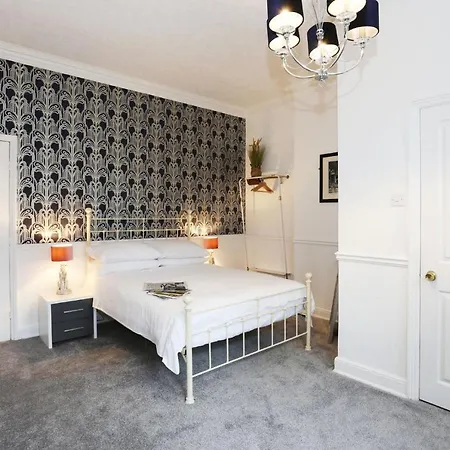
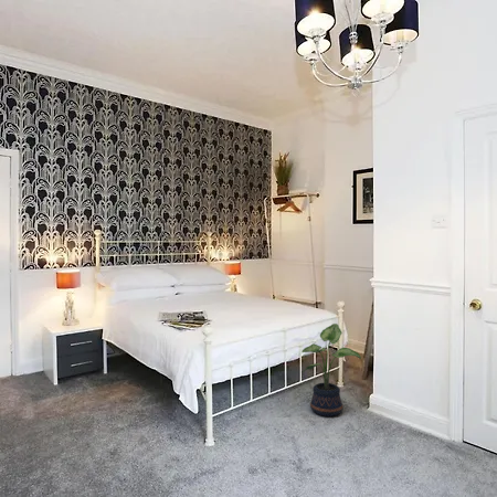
+ potted plant [300,322,362,417]
